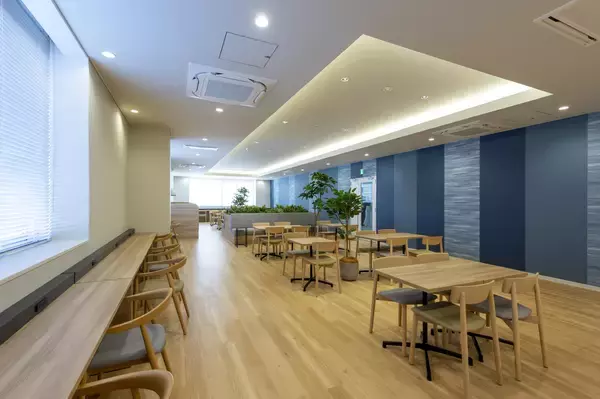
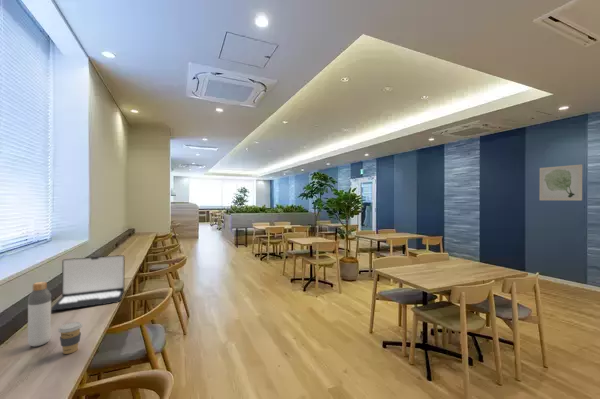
+ bottle [27,281,52,347]
+ wall art [539,163,583,202]
+ laptop [51,254,126,312]
+ coffee cup [57,321,84,355]
